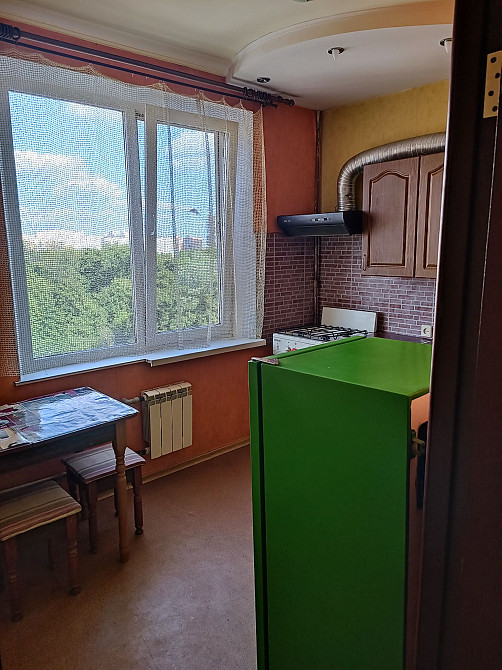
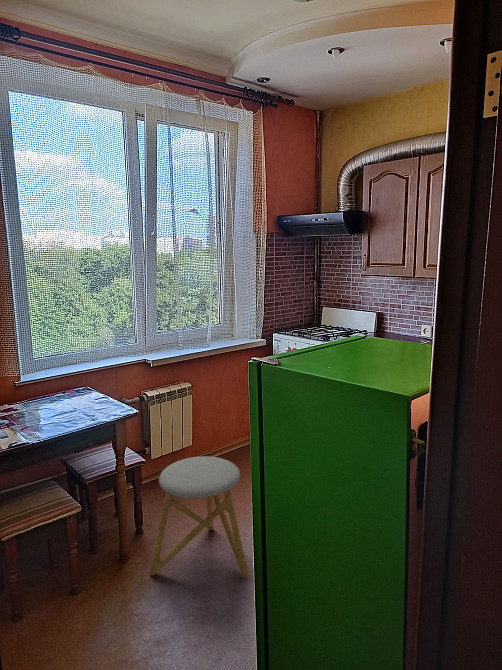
+ stool [149,455,249,580]
